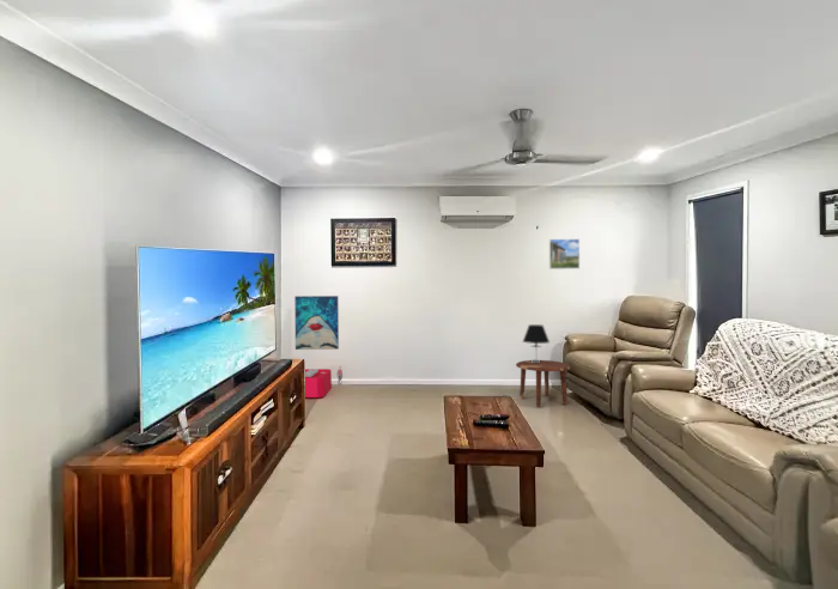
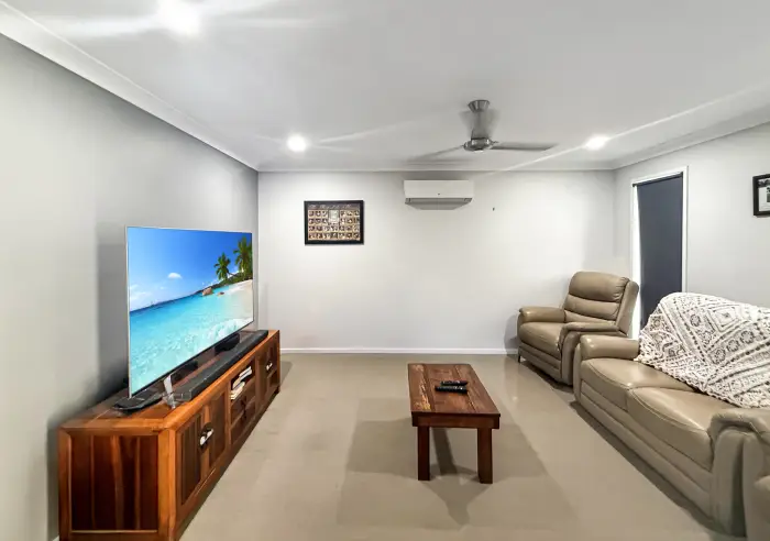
- storage bin [304,365,344,399]
- wall art [293,294,340,351]
- table lamp [522,323,551,363]
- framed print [548,238,581,271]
- side table [515,359,572,408]
